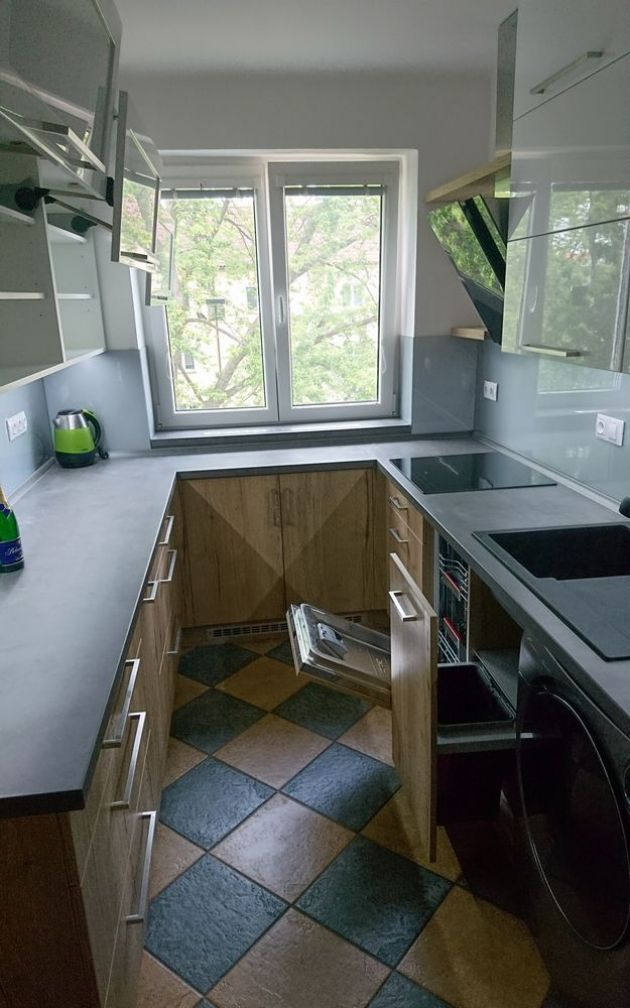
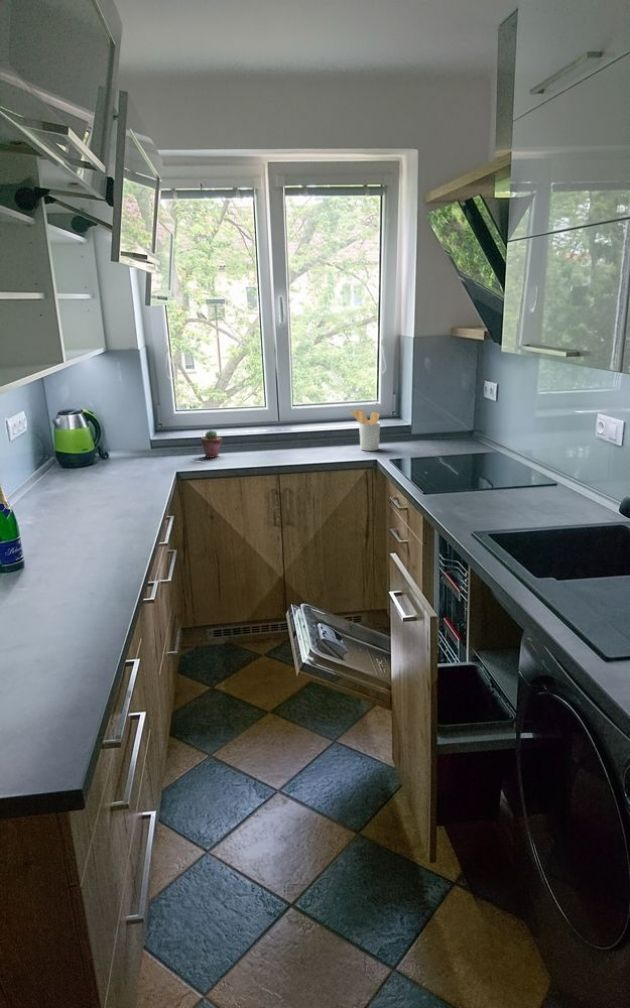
+ utensil holder [349,408,381,452]
+ potted succulent [200,429,223,459]
